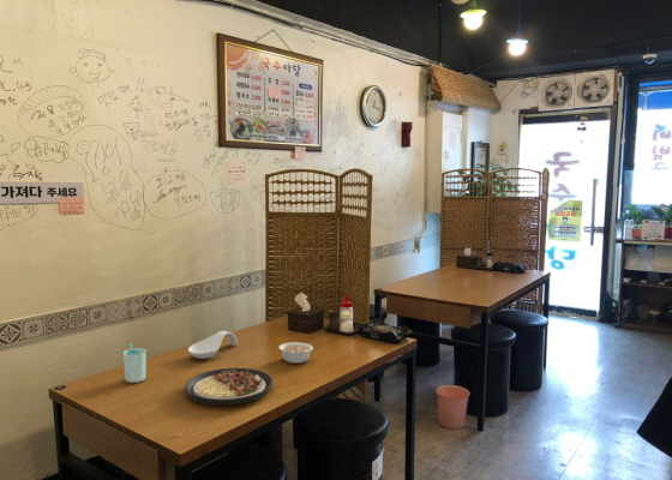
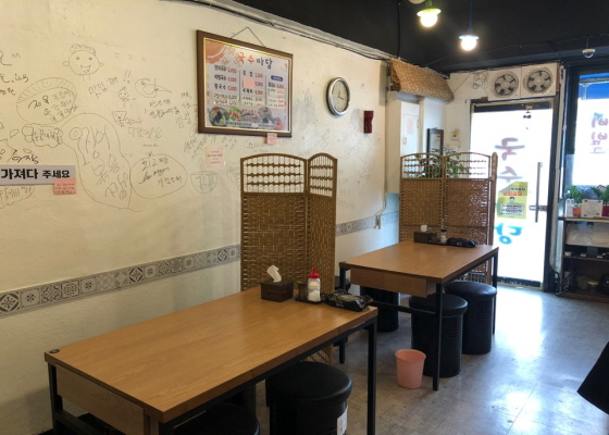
- plate [184,367,274,407]
- spoon rest [187,330,239,360]
- cup [122,343,149,384]
- legume [277,341,314,365]
